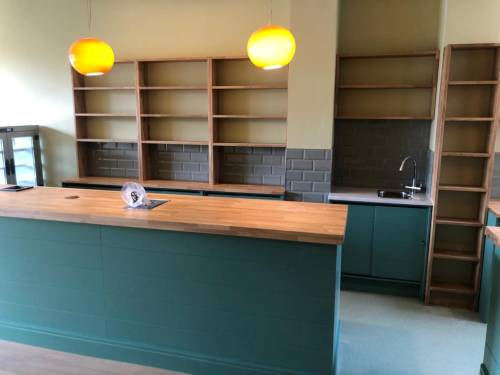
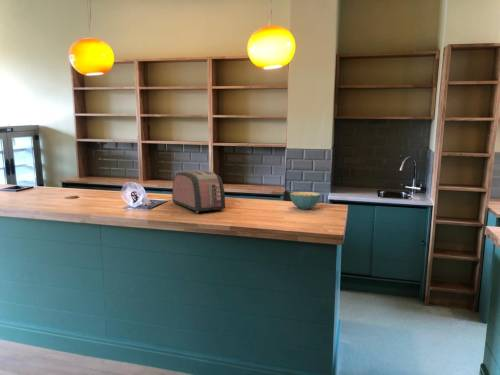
+ cereal bowl [289,191,321,210]
+ toaster [171,169,226,214]
